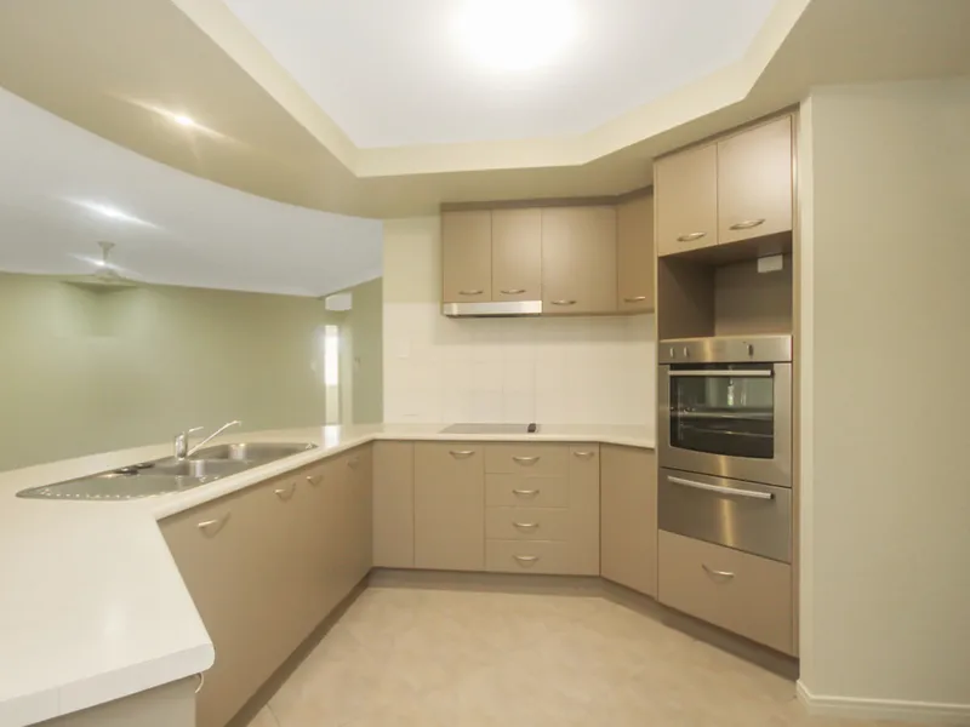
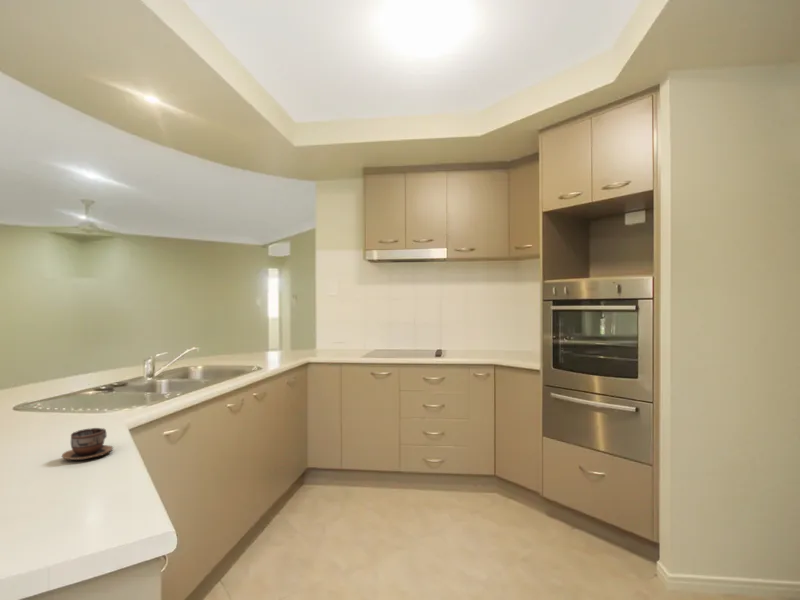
+ cup [61,427,114,461]
